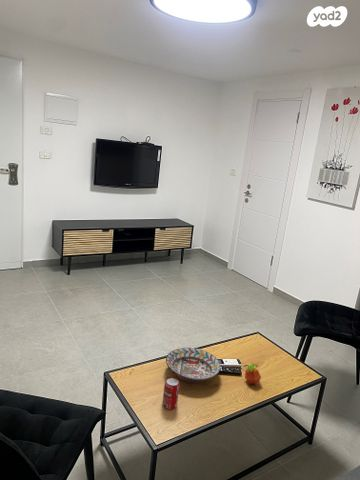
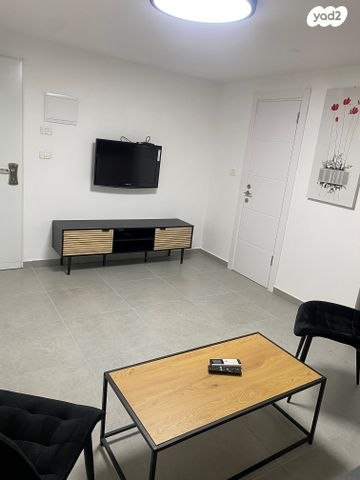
- fruit [243,362,262,385]
- decorative bowl [165,347,221,384]
- beverage can [161,377,180,410]
